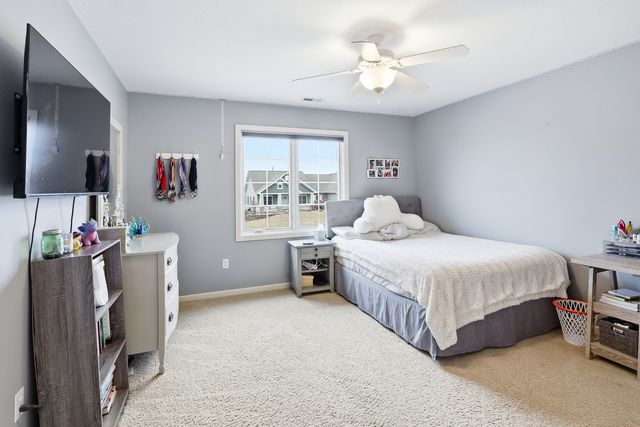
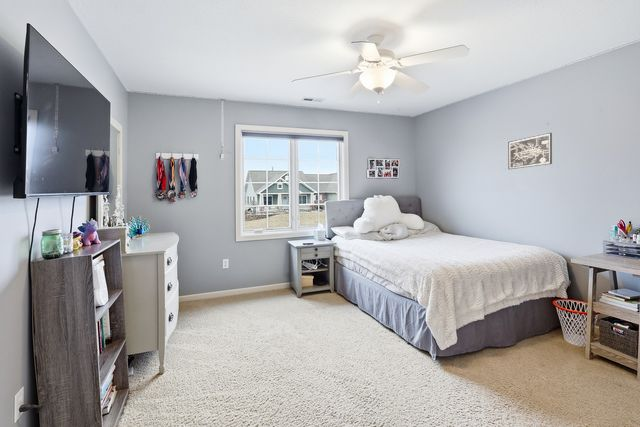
+ wall art [507,132,553,170]
